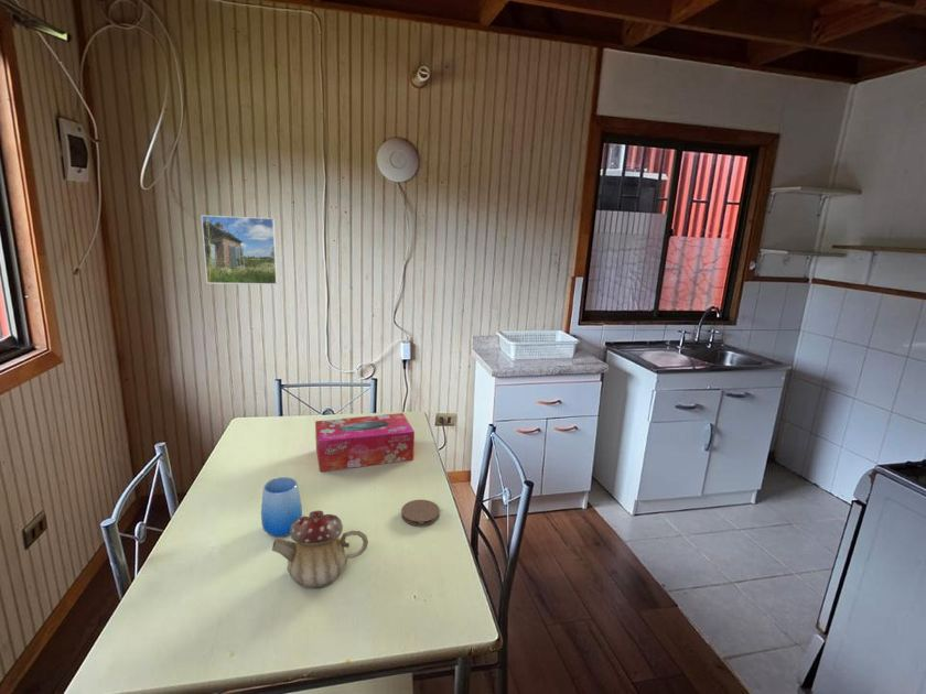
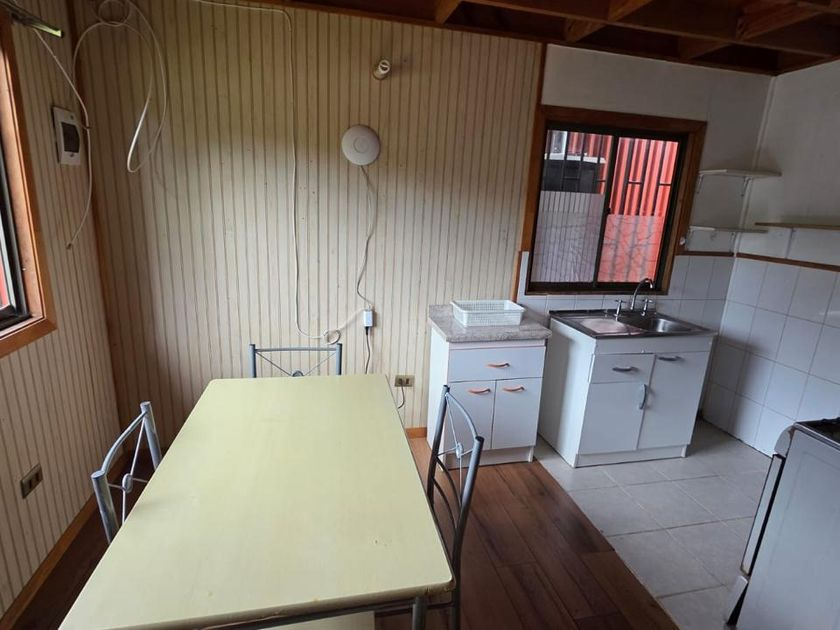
- teapot [271,510,369,589]
- cup [260,476,303,538]
- tissue box [314,412,416,473]
- coaster [400,499,441,528]
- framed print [200,214,279,285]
